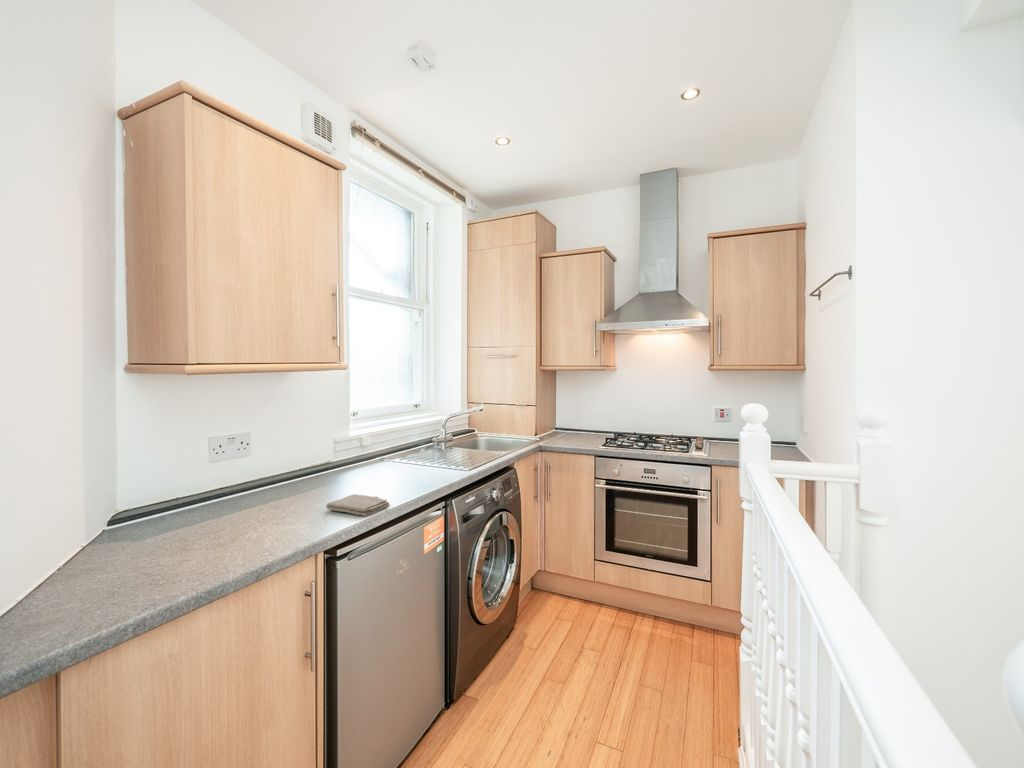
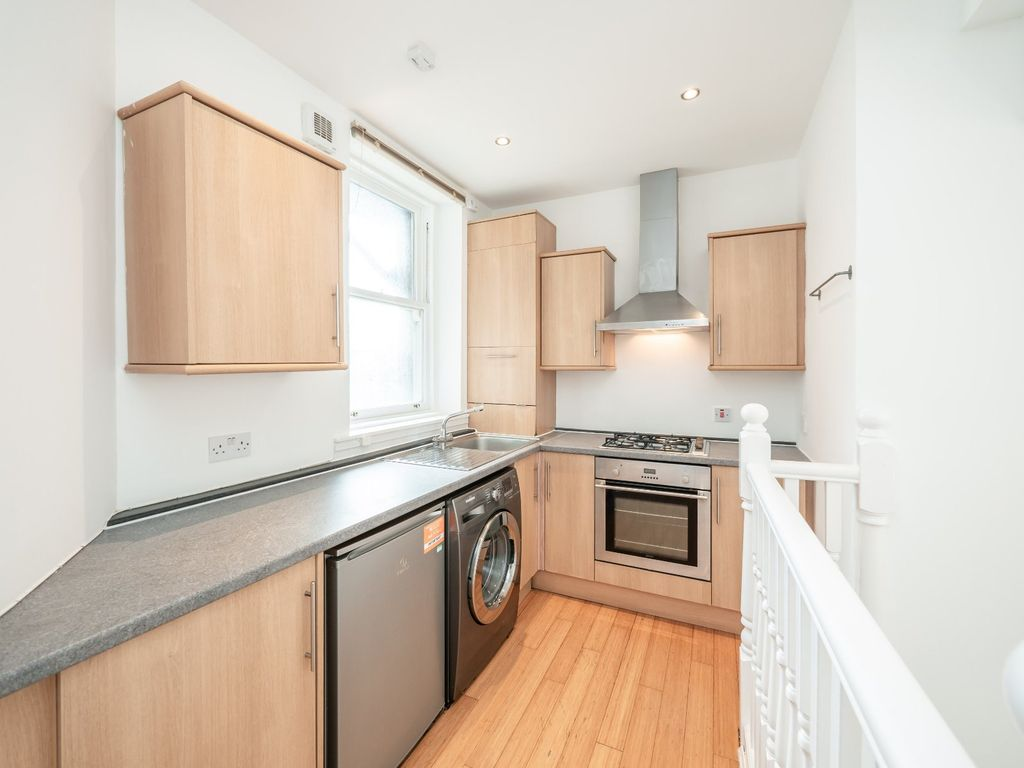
- washcloth [325,493,390,517]
